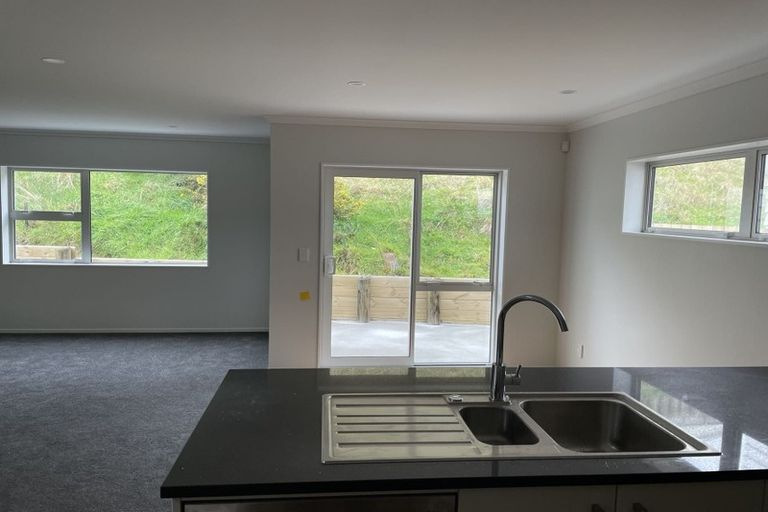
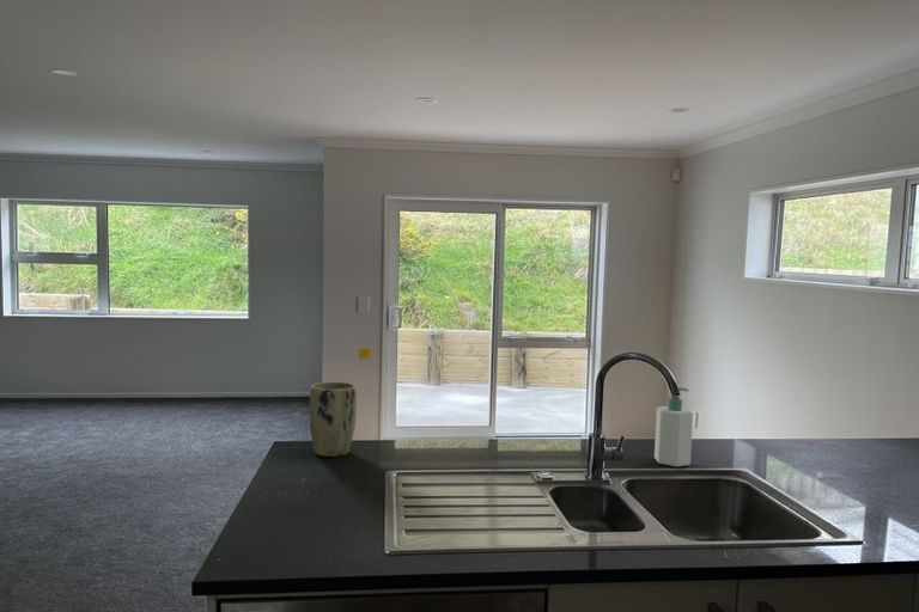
+ soap bottle [653,386,694,467]
+ plant pot [309,381,358,458]
